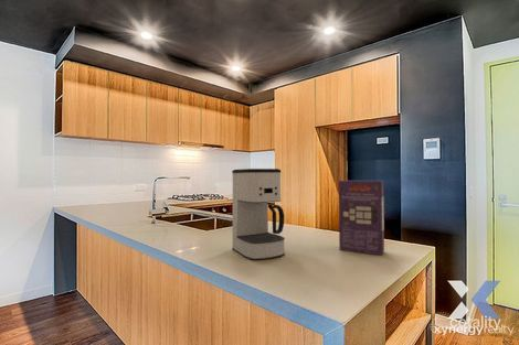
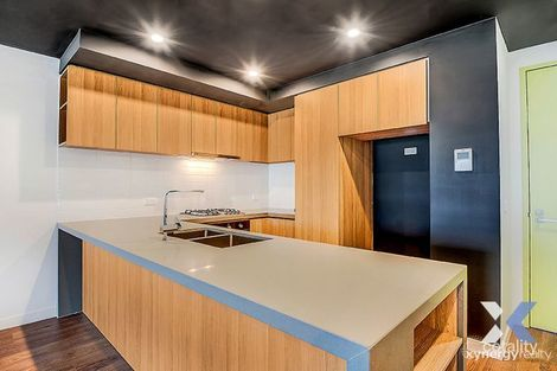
- coffee maker [231,168,286,261]
- cereal box [338,180,385,256]
